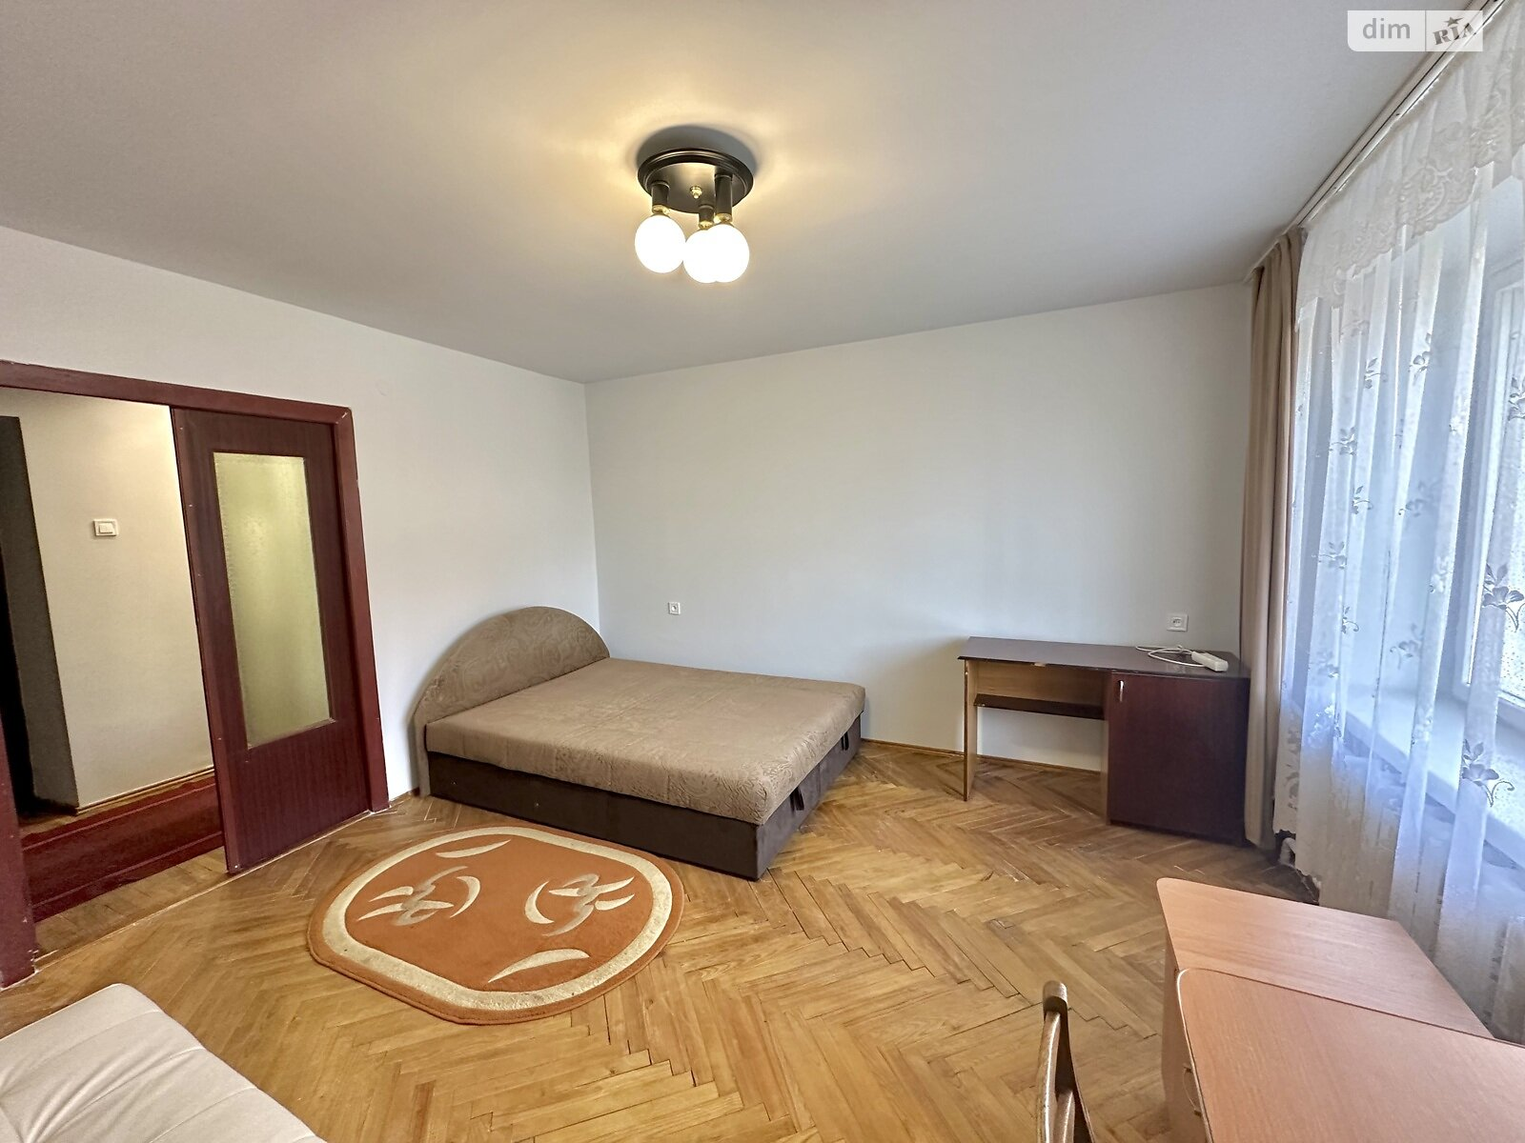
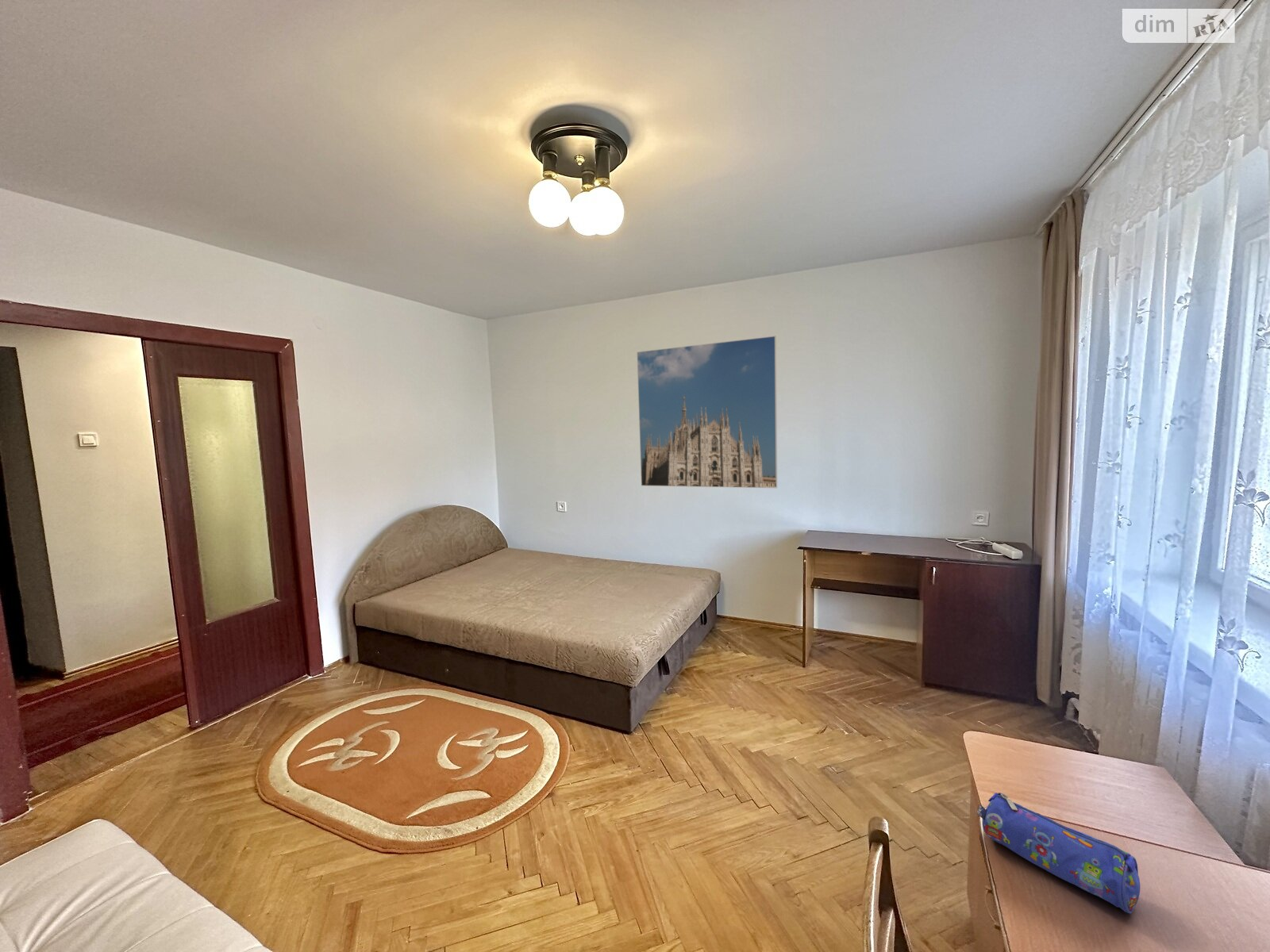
+ pencil case [976,792,1141,914]
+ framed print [636,335,778,489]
